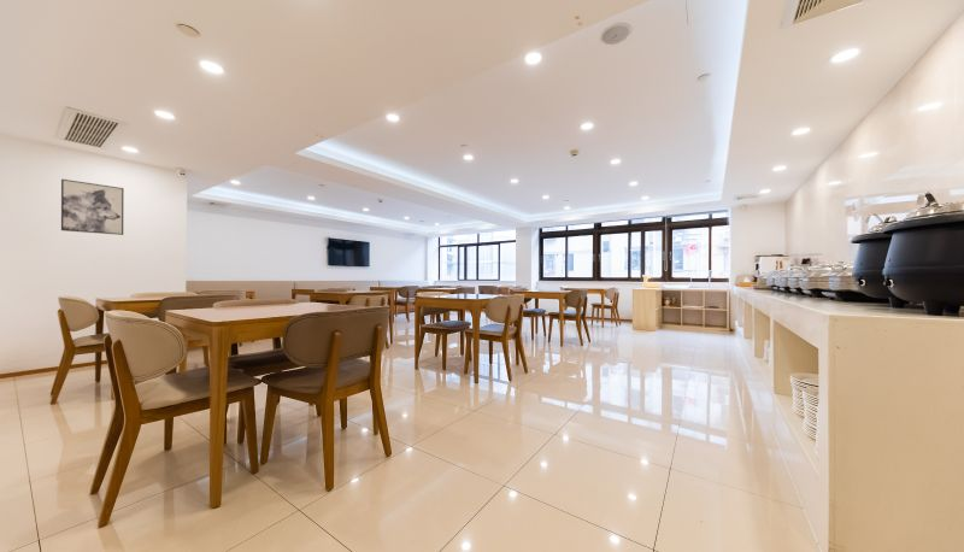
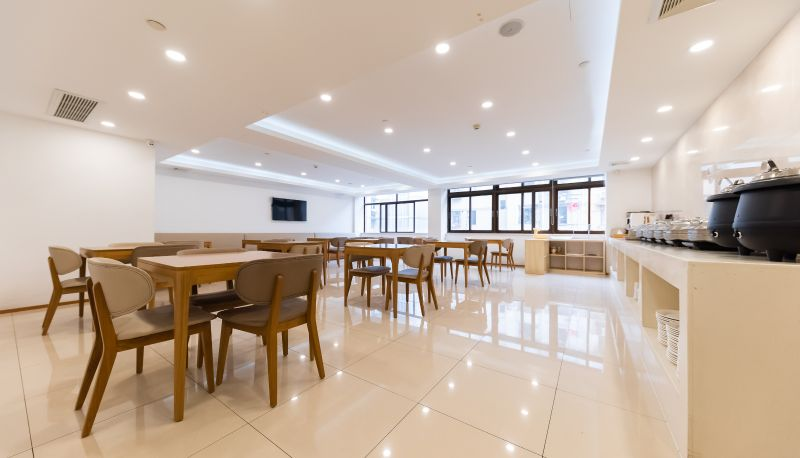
- wall art [60,178,125,236]
